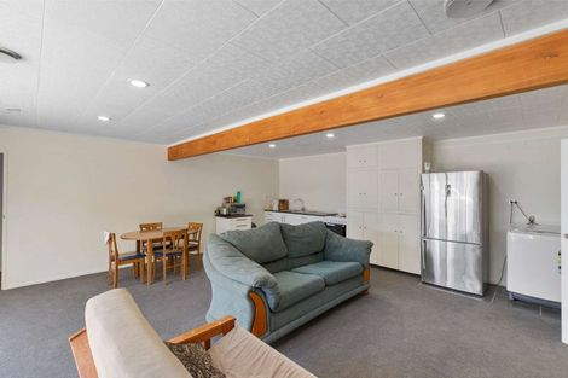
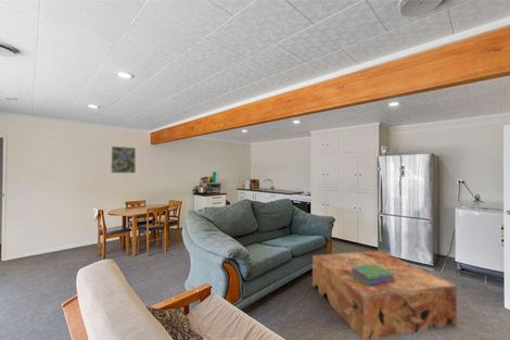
+ coffee table [311,250,458,340]
+ stack of books [350,264,395,286]
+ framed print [110,146,137,174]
